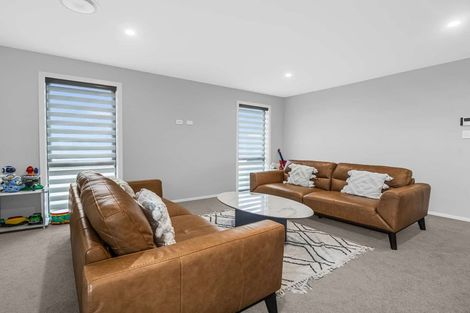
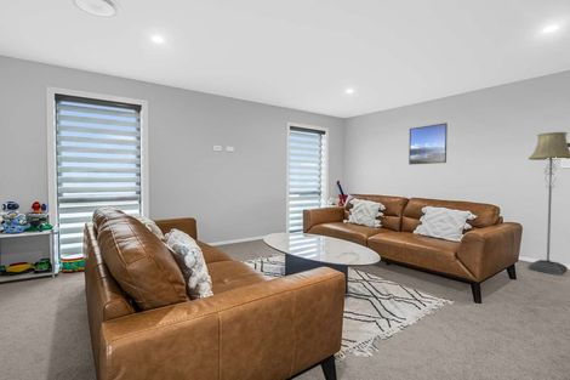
+ floor lamp [528,131,570,277]
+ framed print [407,121,449,165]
